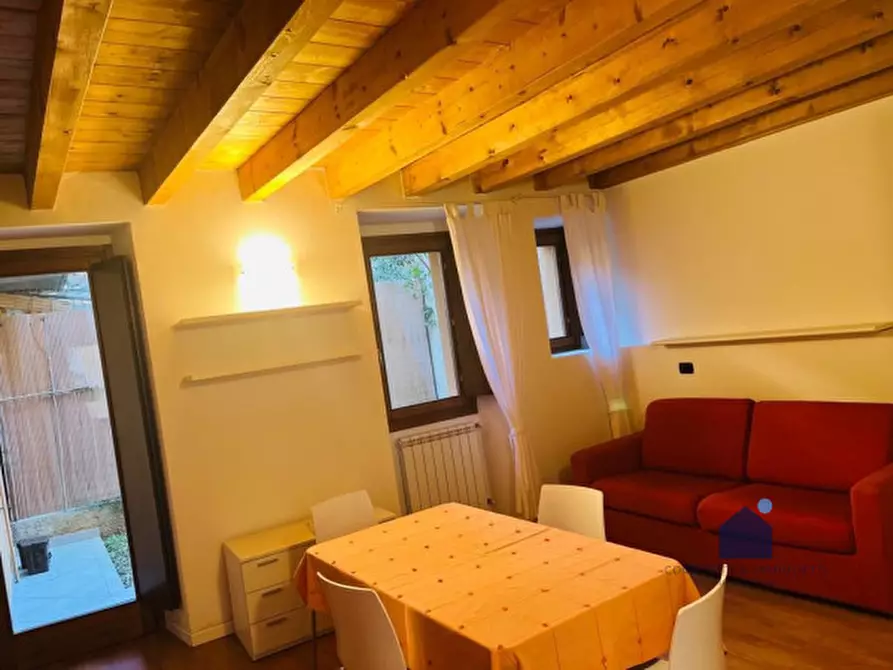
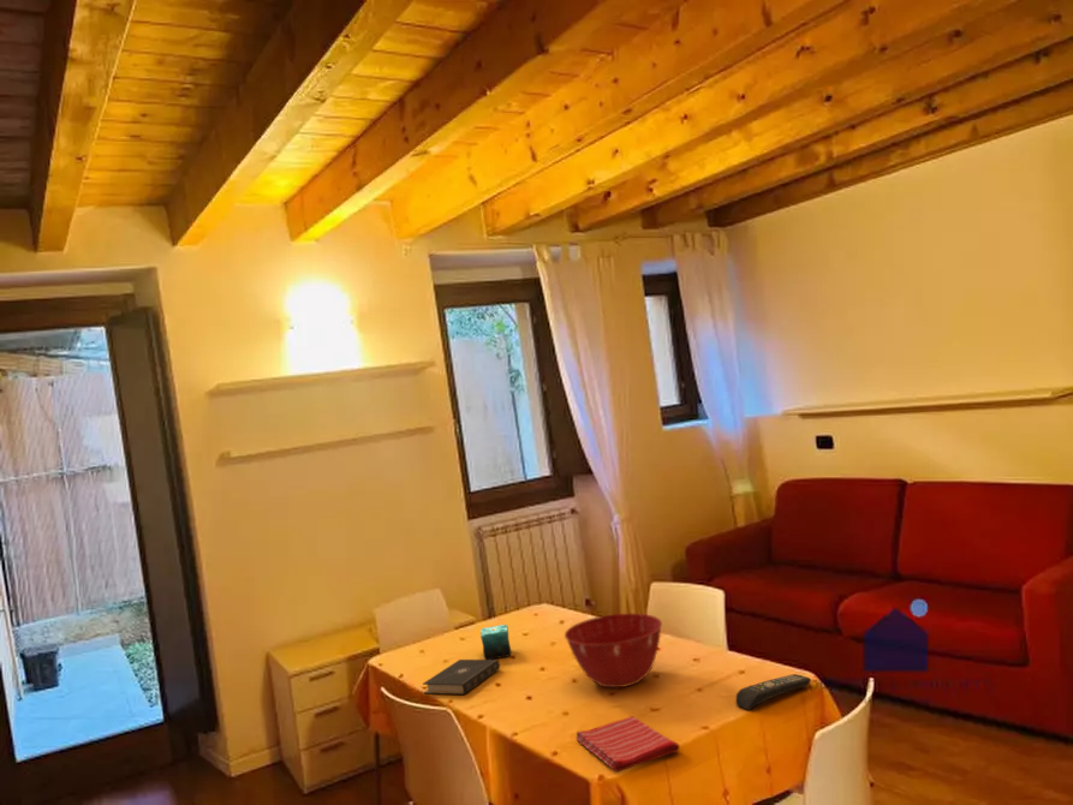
+ remote control [734,673,812,710]
+ candle [479,624,512,660]
+ dish towel [574,715,681,774]
+ book [422,658,501,696]
+ mixing bowl [564,613,663,688]
